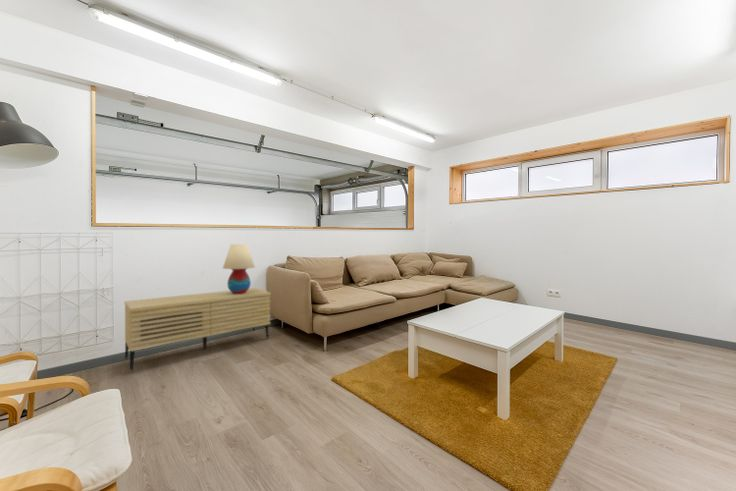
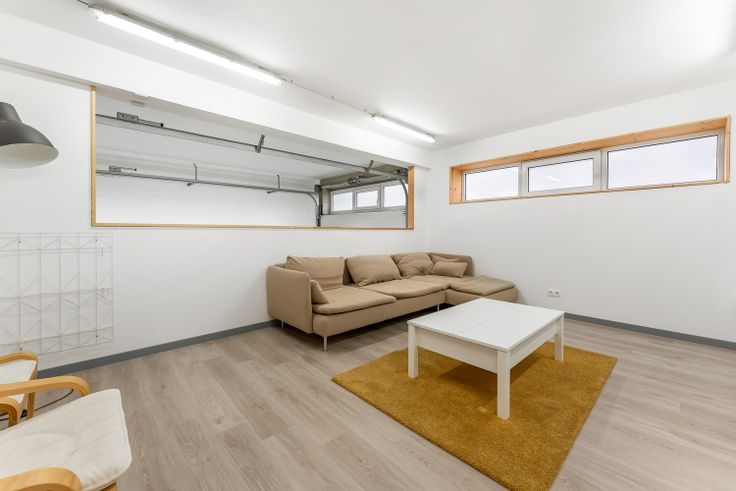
- sideboard [123,287,272,372]
- table lamp [222,243,256,294]
